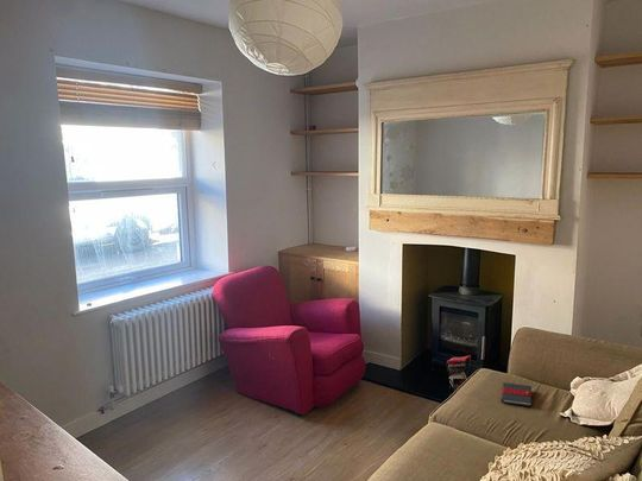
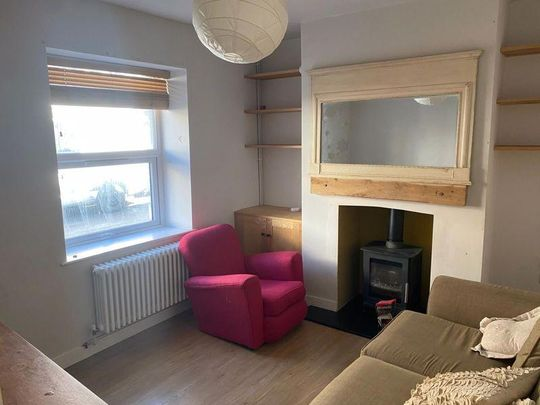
- book [501,381,533,407]
